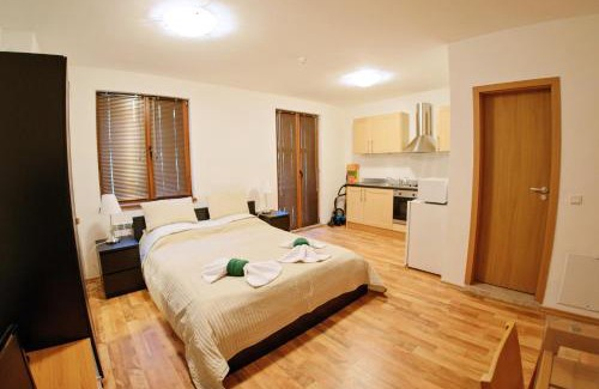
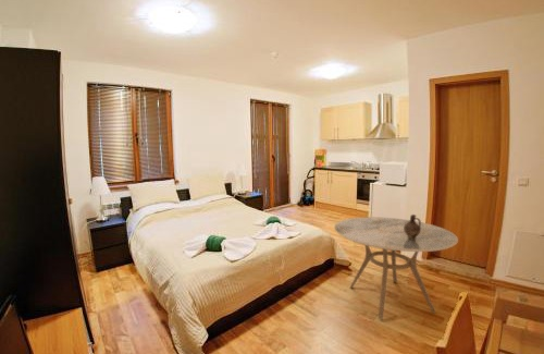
+ ceramic jug [404,213,422,240]
+ dining table [334,216,459,321]
